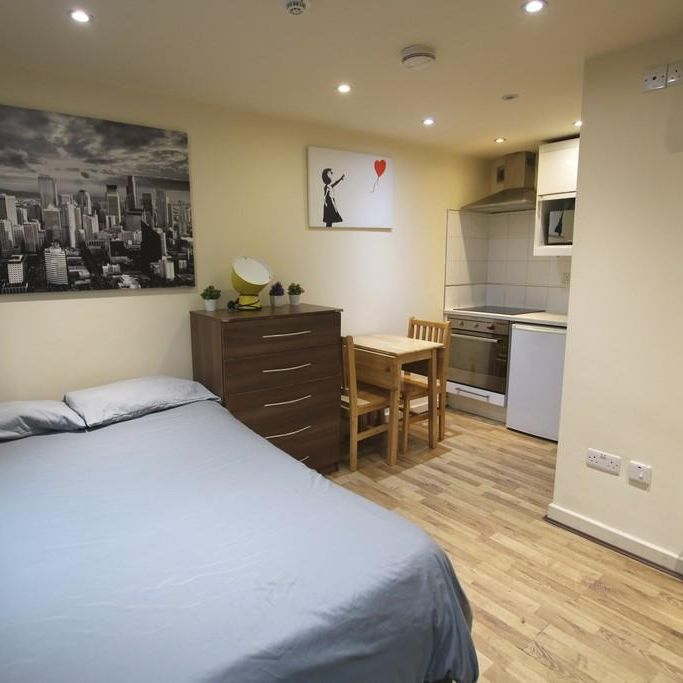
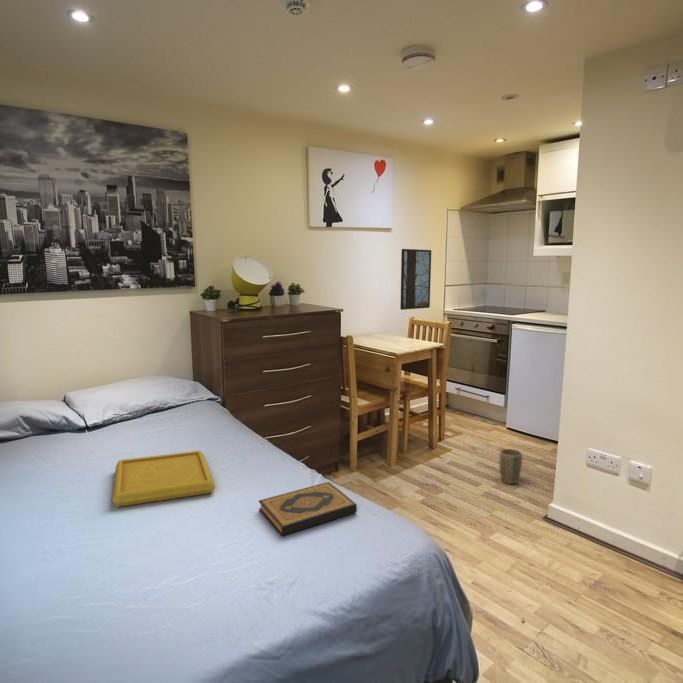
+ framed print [399,248,432,311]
+ serving tray [111,450,216,508]
+ plant pot [499,448,523,485]
+ hardback book [258,481,358,537]
